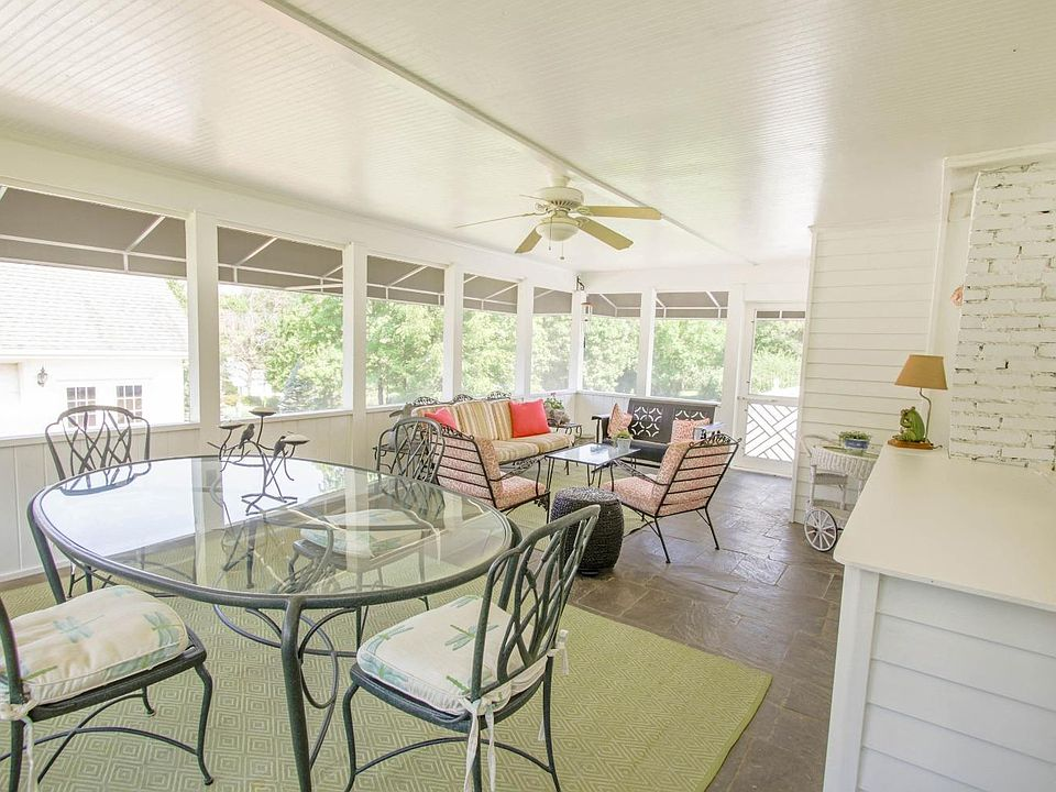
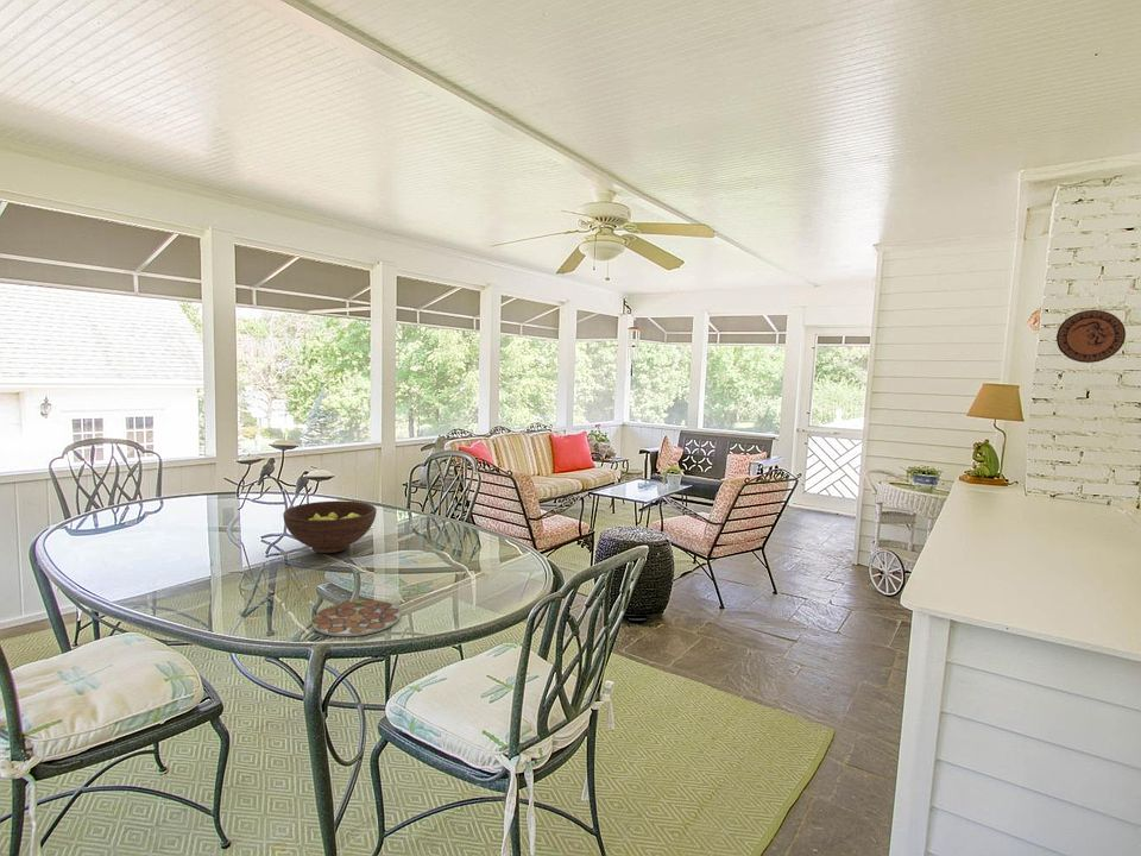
+ plate [311,599,402,637]
+ fruit bowl [282,499,378,554]
+ decorative plate [1055,309,1127,364]
